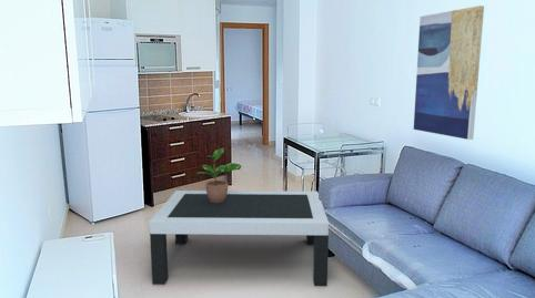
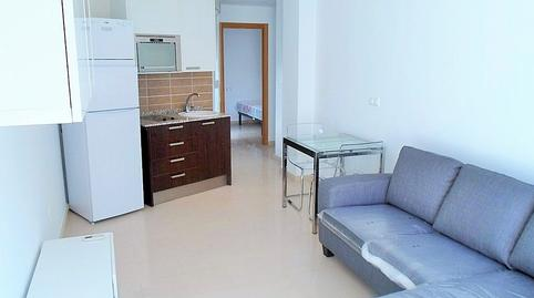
- coffee table [149,189,330,287]
- wall art [413,4,485,141]
- potted plant [190,147,242,203]
